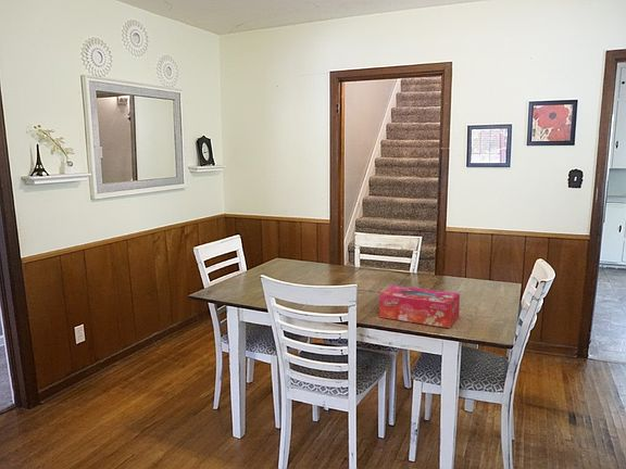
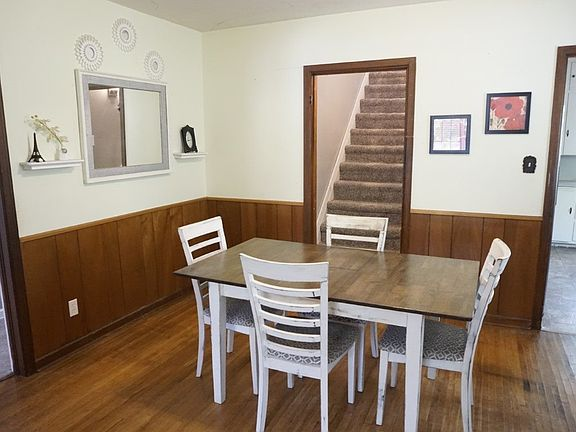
- tissue box [378,284,461,329]
